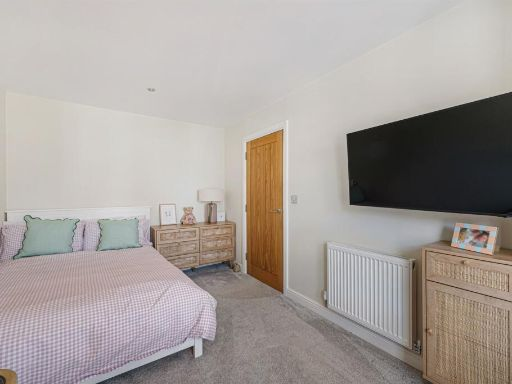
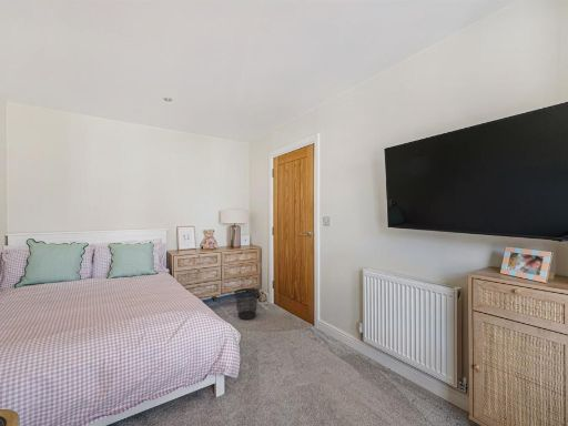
+ wastebasket [233,287,260,321]
